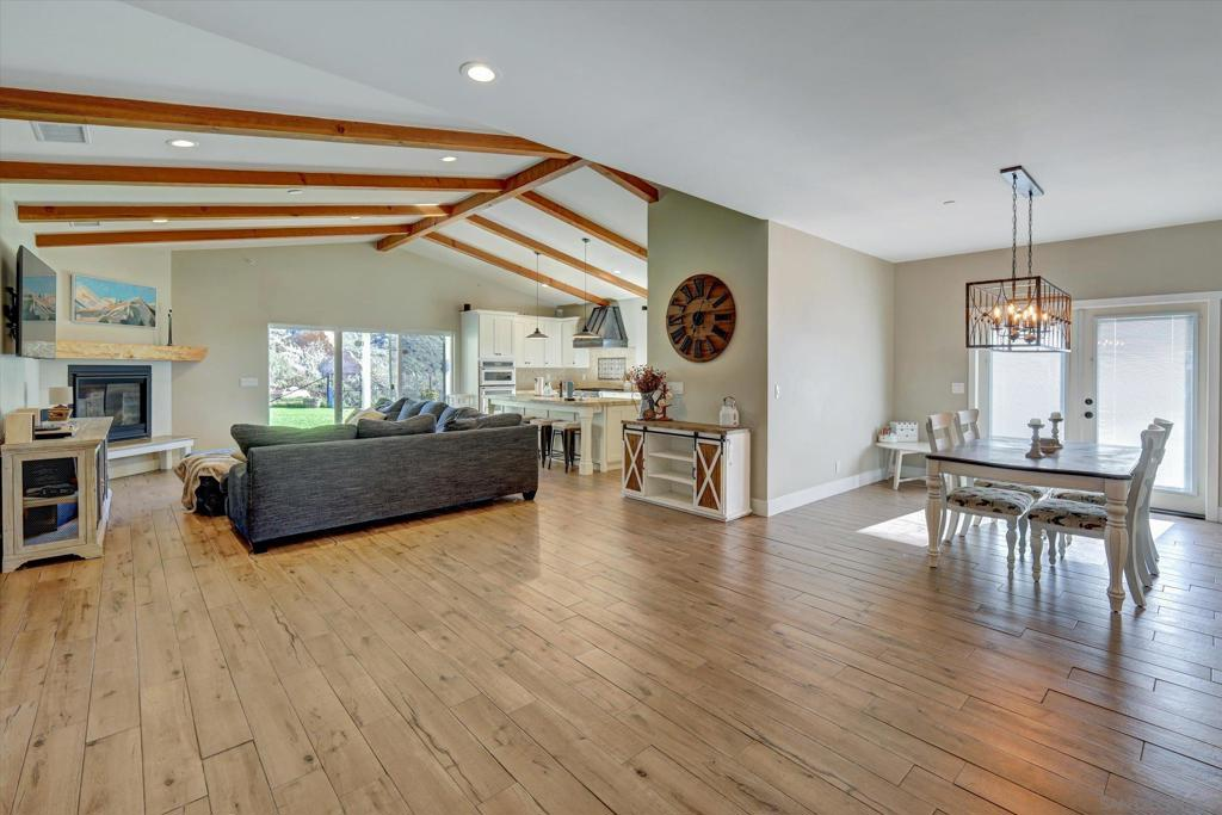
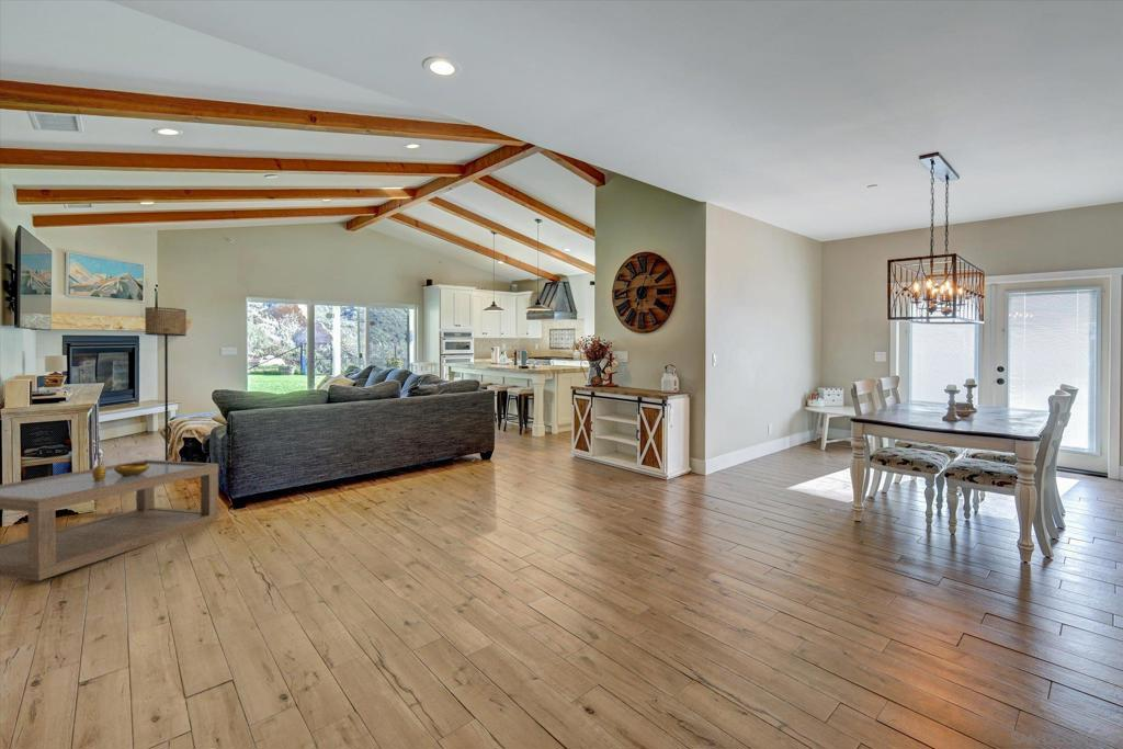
+ floor lamp [144,306,188,461]
+ decorative bowl [92,451,150,481]
+ coffee table [0,458,219,581]
